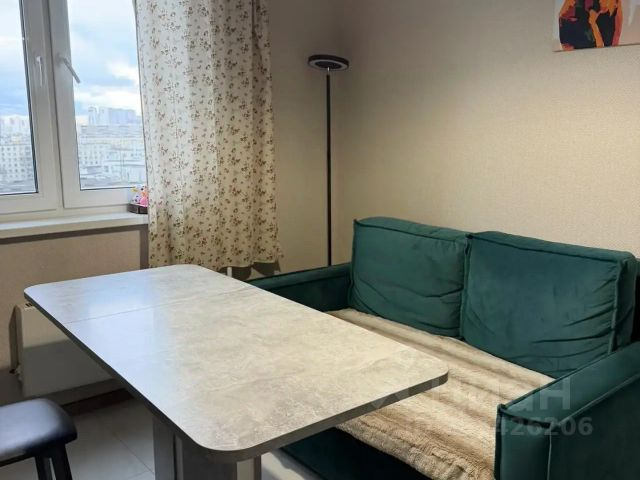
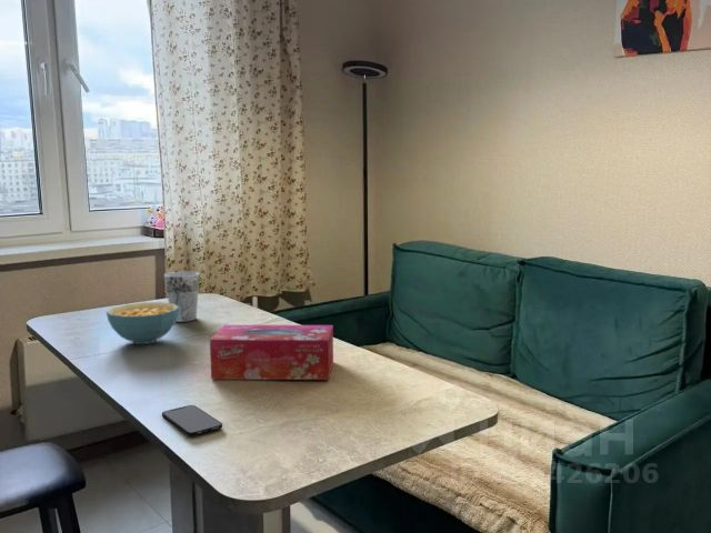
+ cup [163,271,200,323]
+ cereal bowl [106,301,179,345]
+ tissue box [209,324,334,381]
+ smartphone [161,404,223,438]
